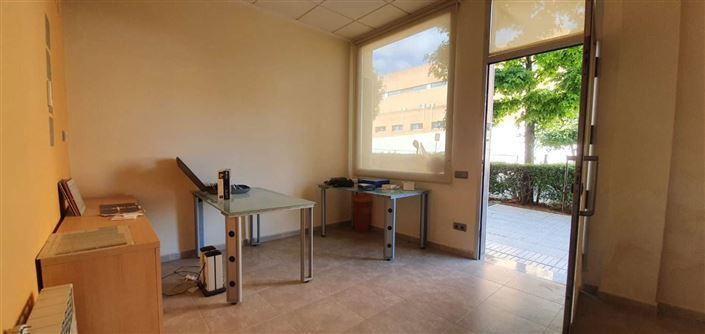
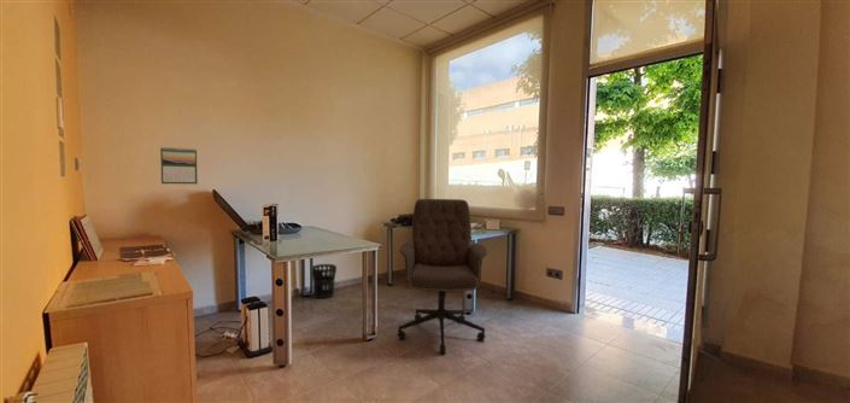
+ calendar [159,146,199,185]
+ wastebasket [311,263,338,299]
+ office chair [397,198,490,355]
